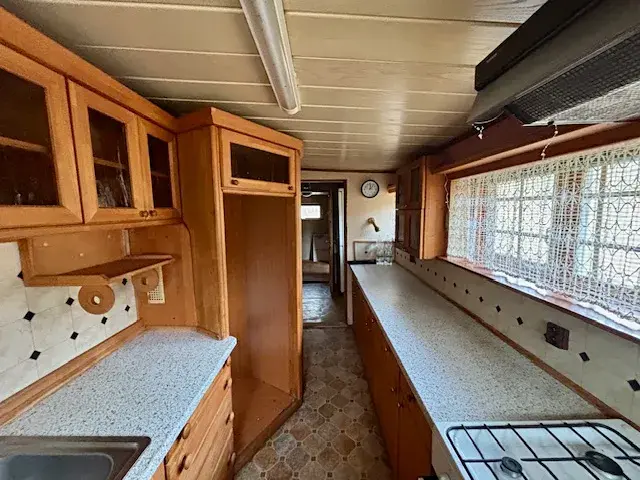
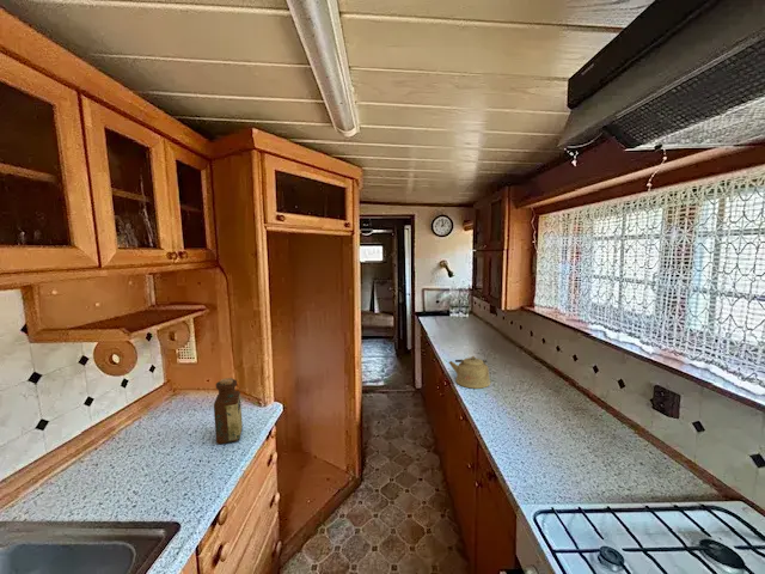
+ bottle [213,377,244,445]
+ kettle [448,355,491,390]
